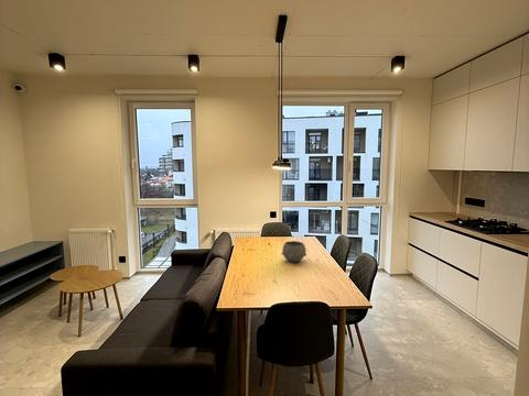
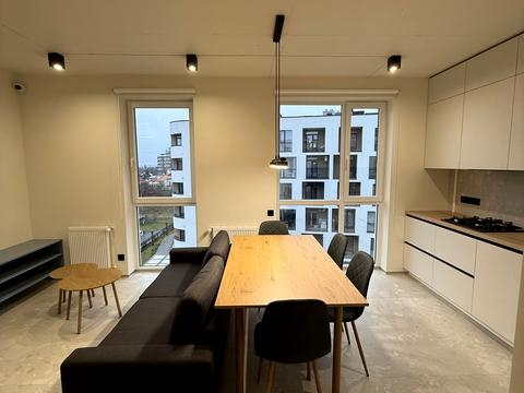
- bowl [281,240,307,263]
